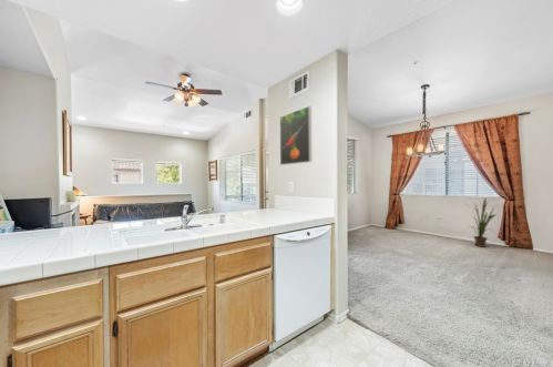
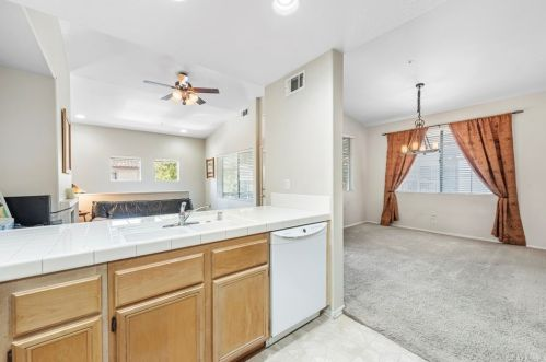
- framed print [278,105,313,166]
- house plant [465,197,498,248]
